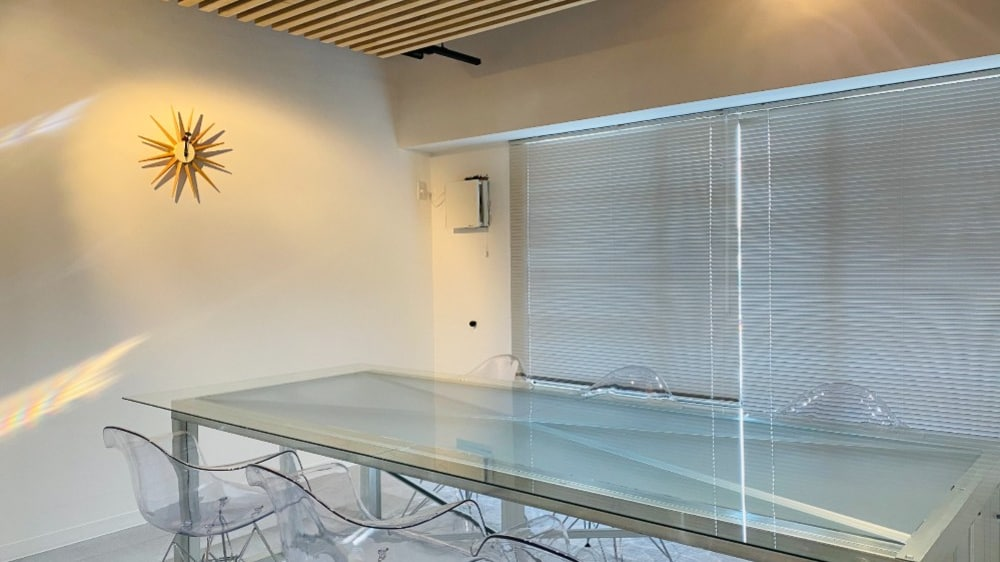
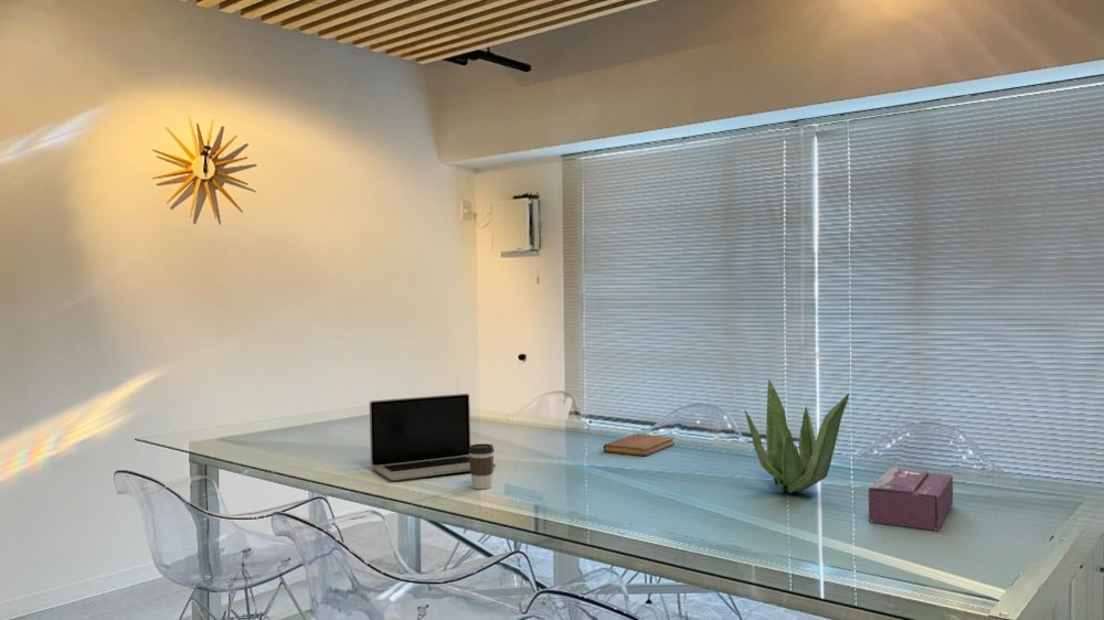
+ coffee cup [468,442,496,490]
+ laptop [369,393,497,481]
+ plant [743,378,850,495]
+ notebook [602,432,676,457]
+ tissue box [868,467,954,532]
